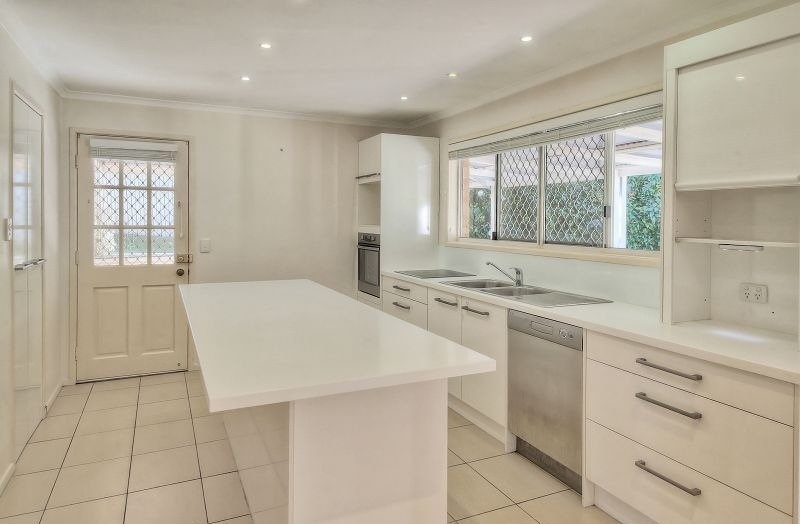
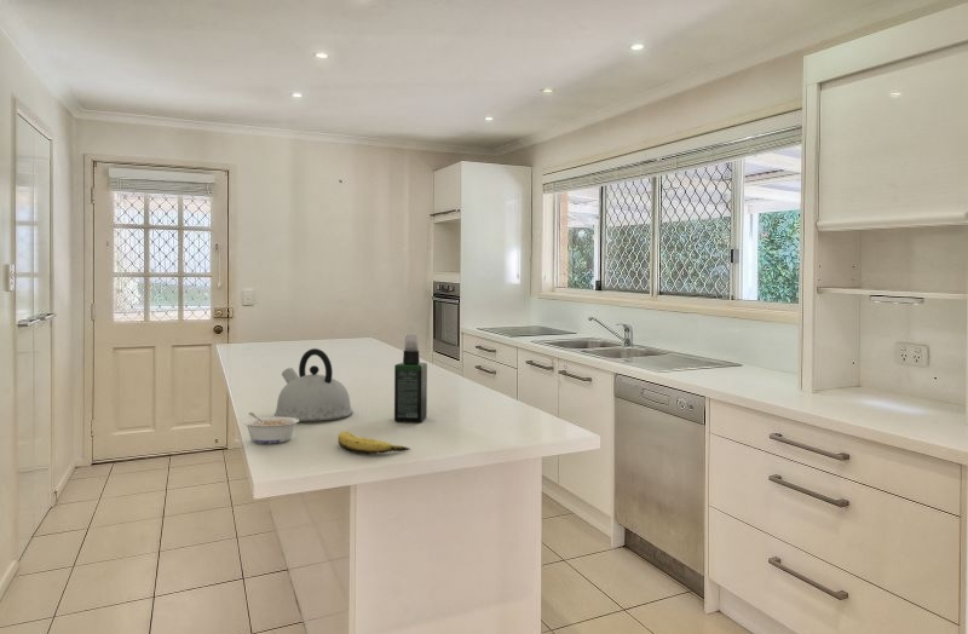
+ spray bottle [393,333,428,423]
+ kettle [273,347,353,422]
+ banana [336,431,410,455]
+ legume [242,411,300,444]
